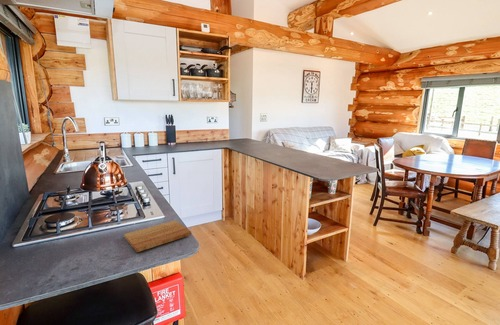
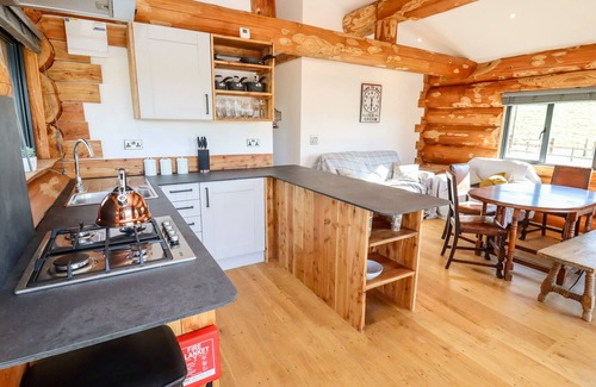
- cutting board [123,219,192,253]
